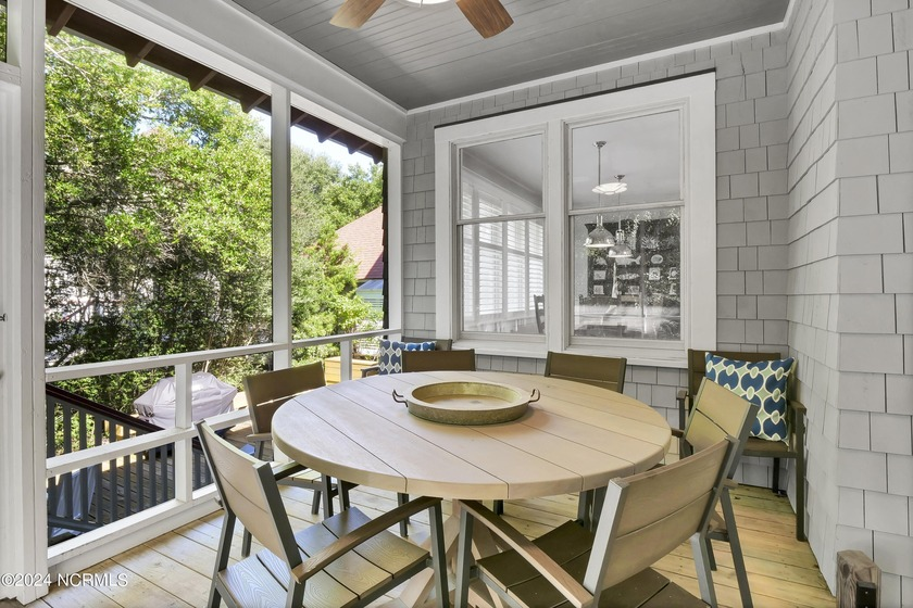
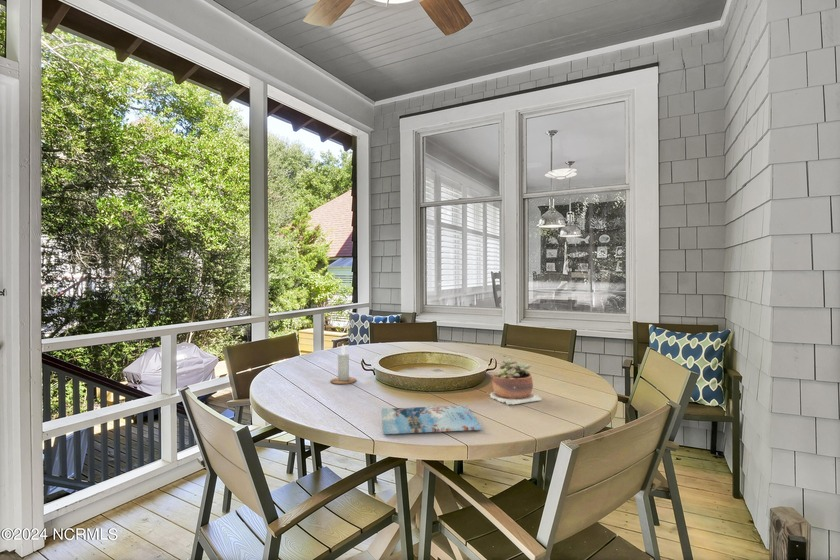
+ succulent plant [488,357,543,406]
+ magazine [381,404,483,435]
+ candle [329,343,357,385]
